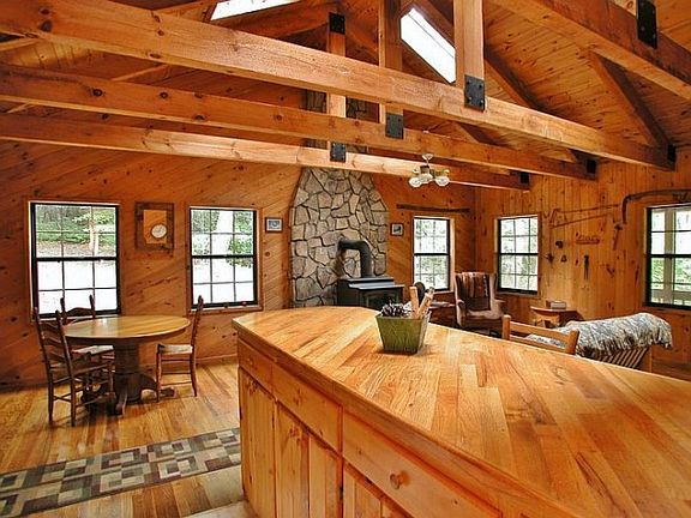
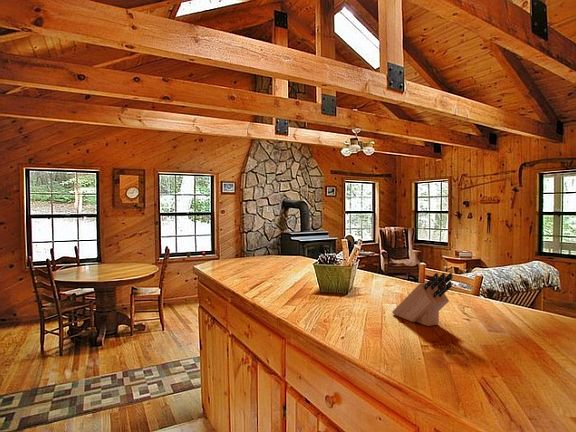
+ knife block [391,272,454,327]
